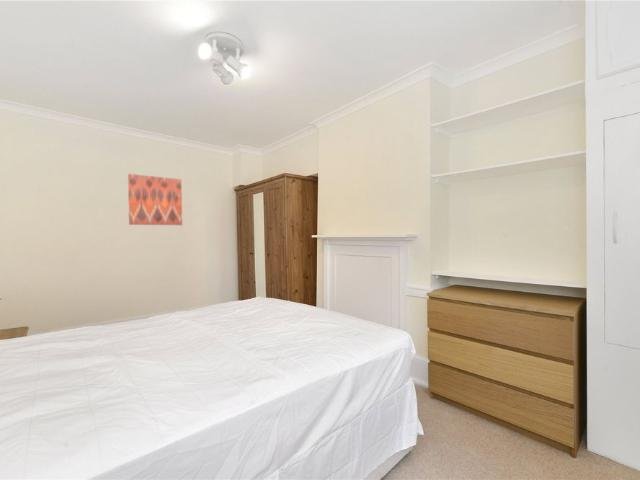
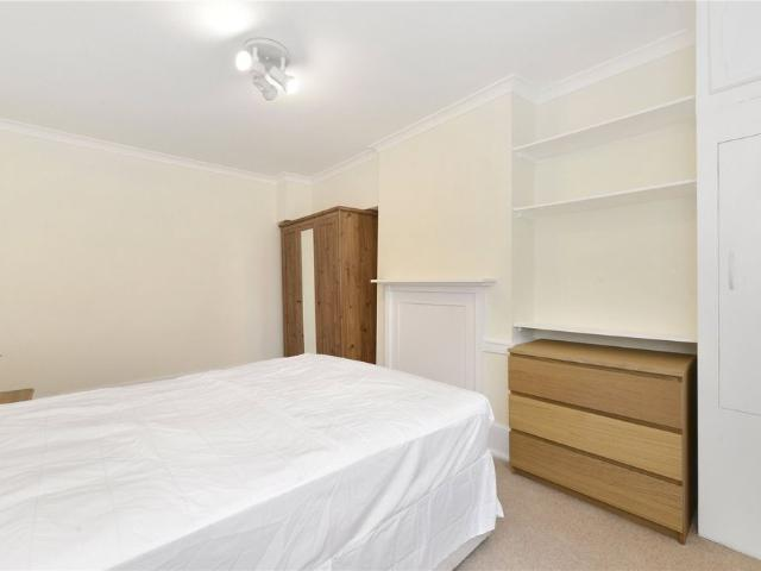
- wall art [127,173,183,226]
